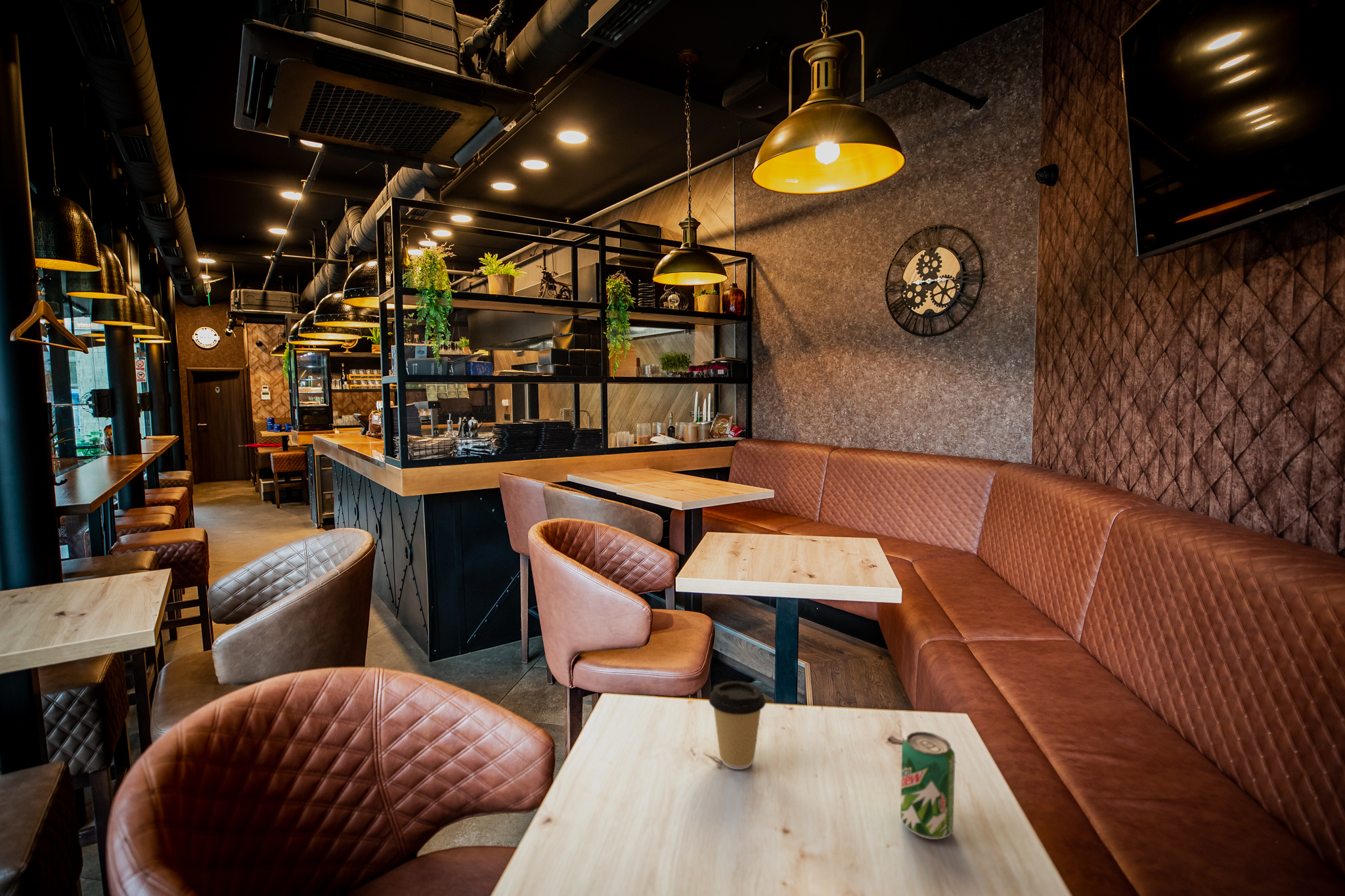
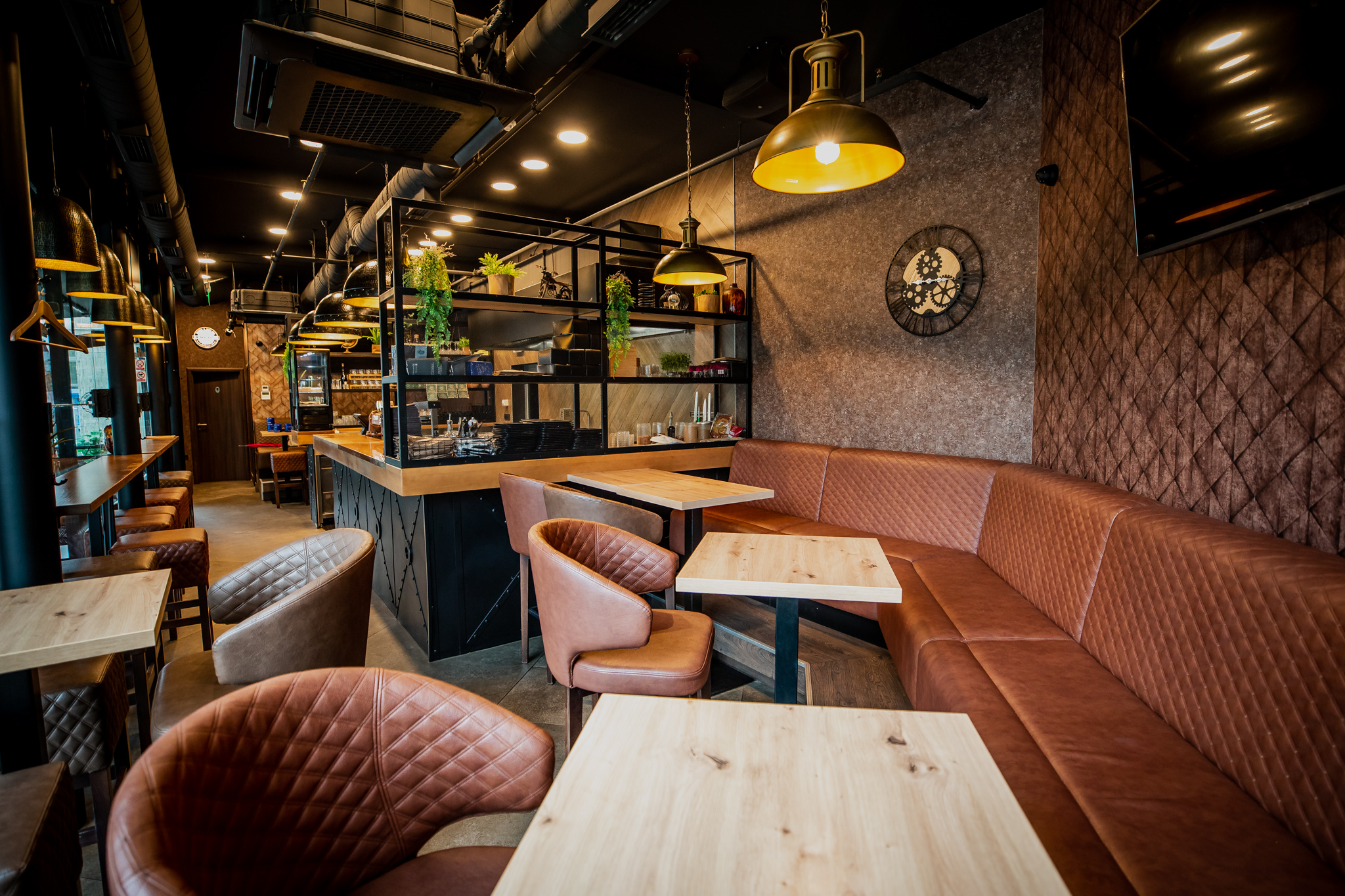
- beverage can [900,731,956,840]
- coffee cup [708,681,766,770]
